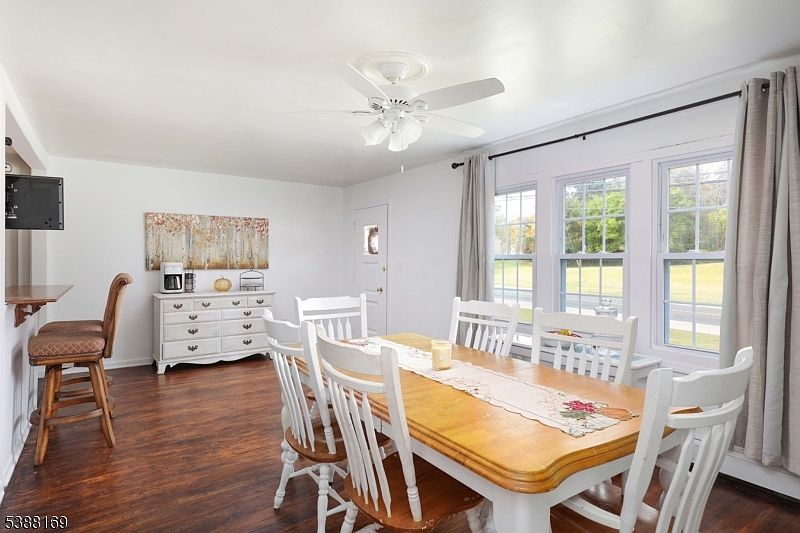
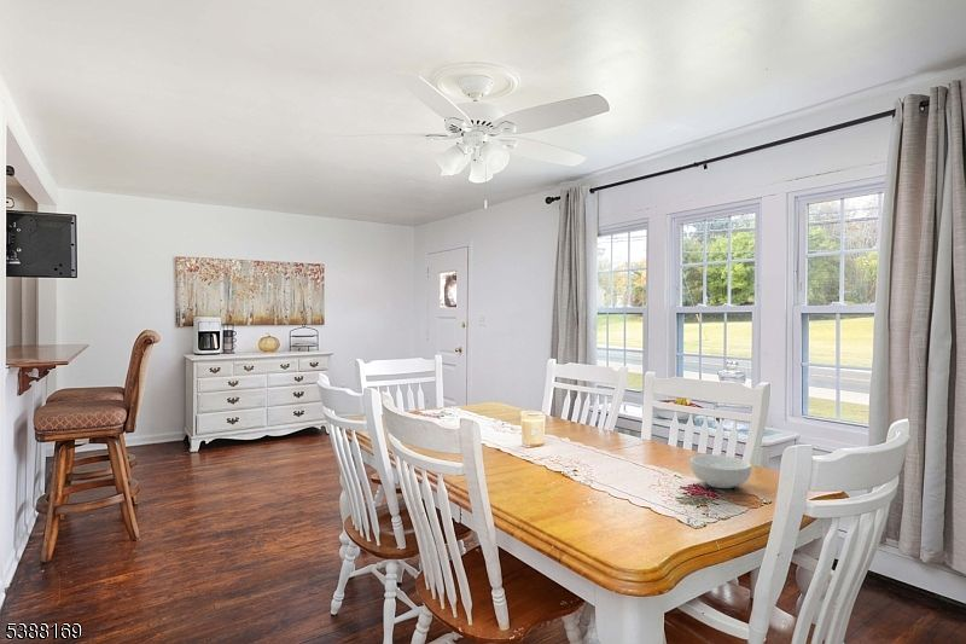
+ cereal bowl [689,453,752,489]
